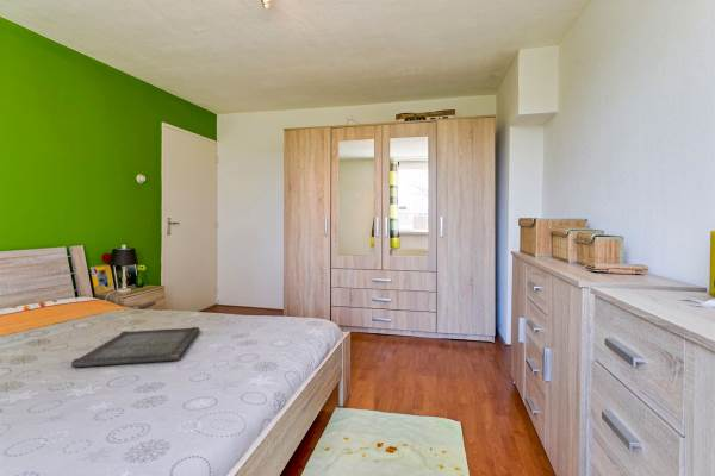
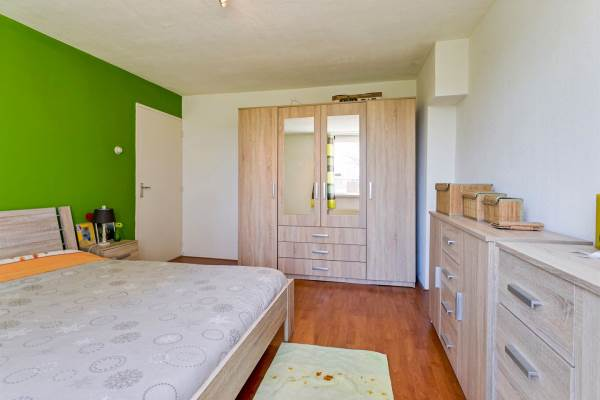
- serving tray [70,326,201,369]
